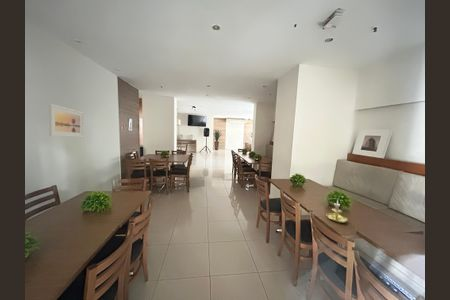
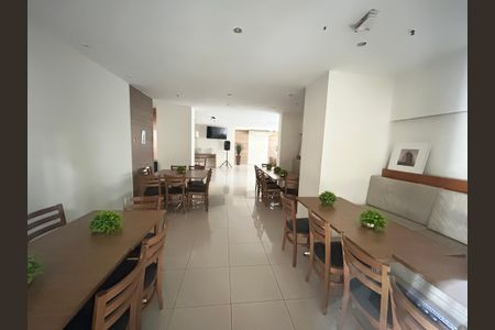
- candle holder [325,199,348,224]
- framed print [48,103,84,138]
